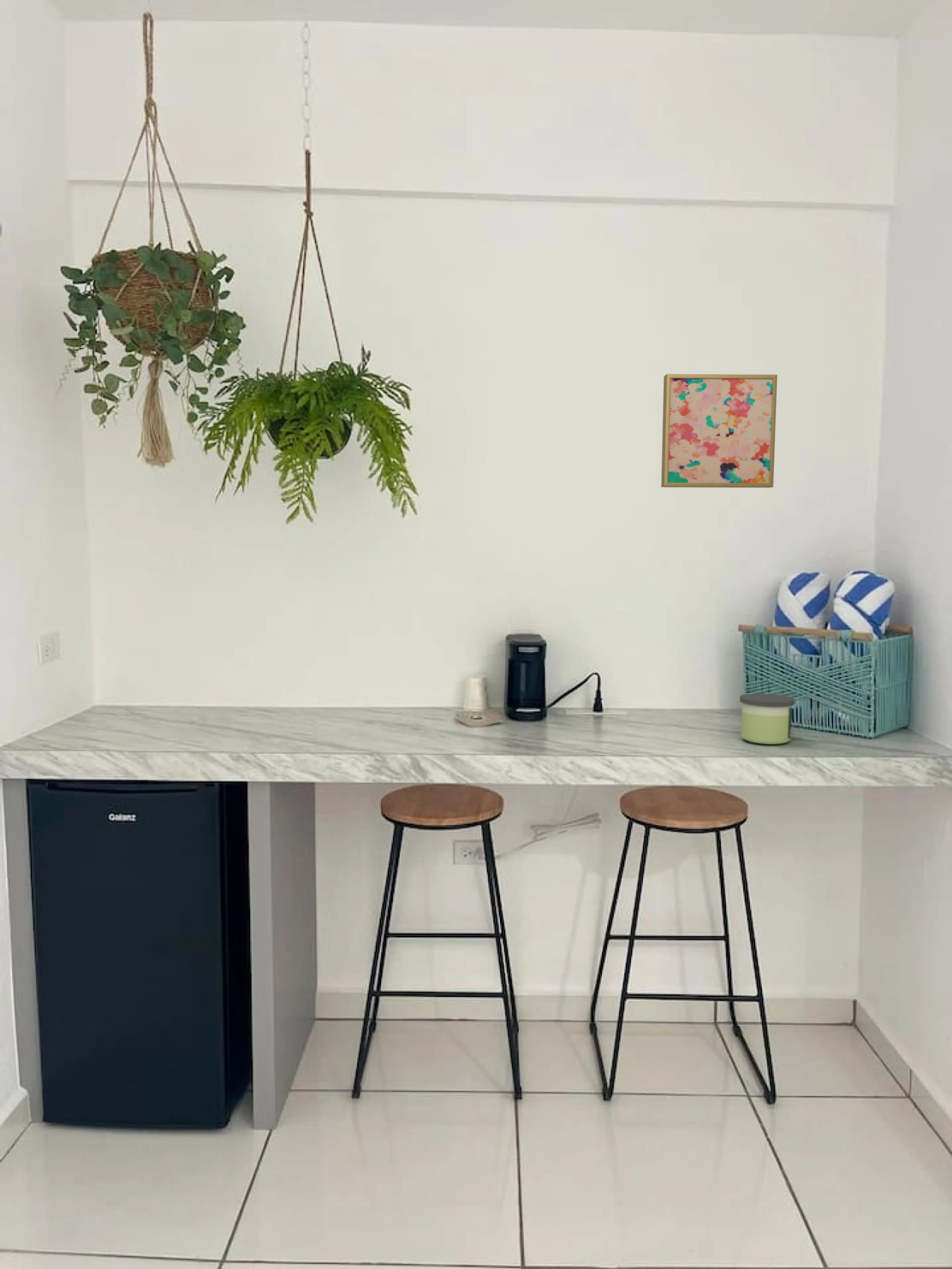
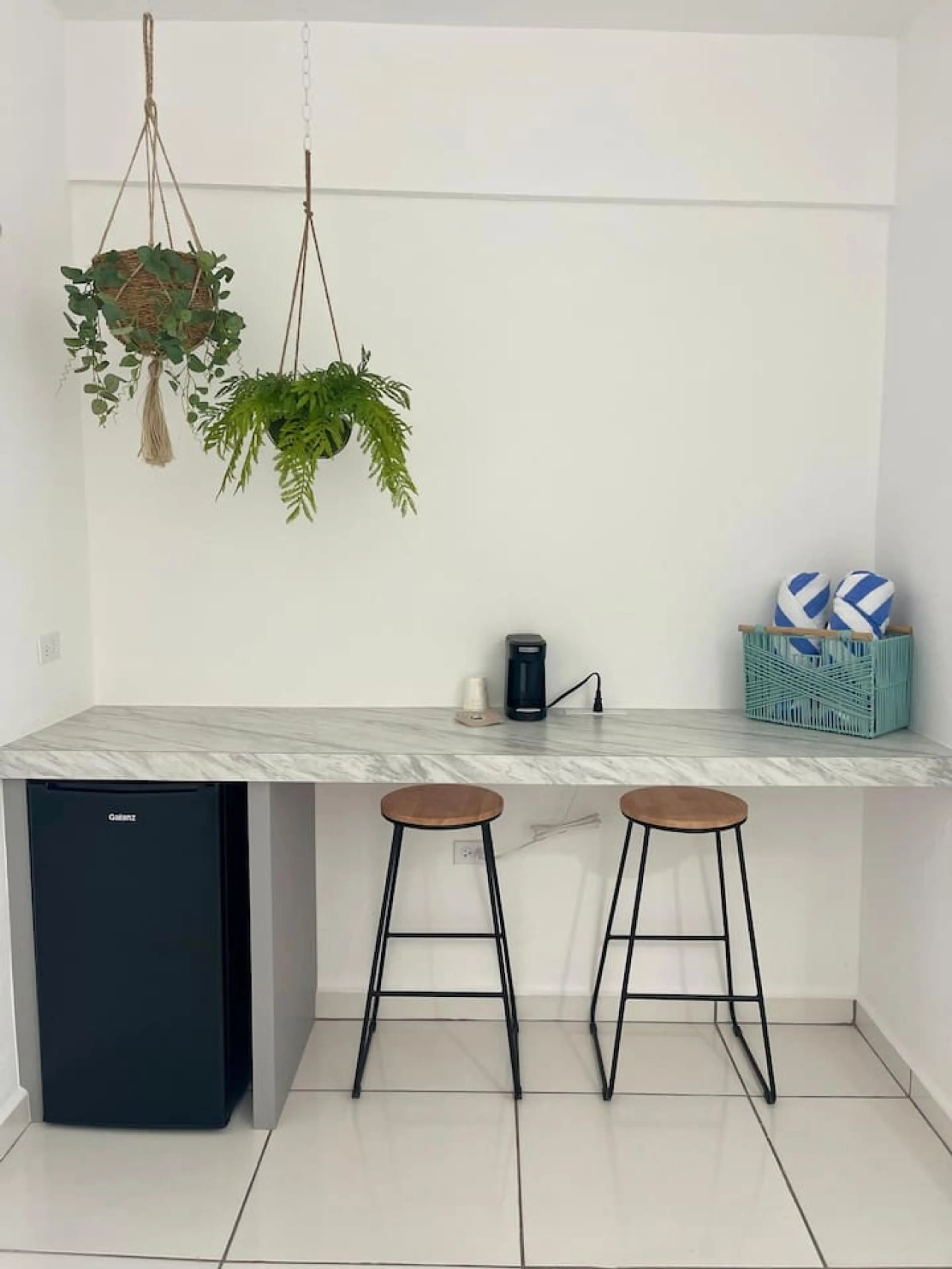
- candle [739,693,795,744]
- wall art [661,374,778,488]
